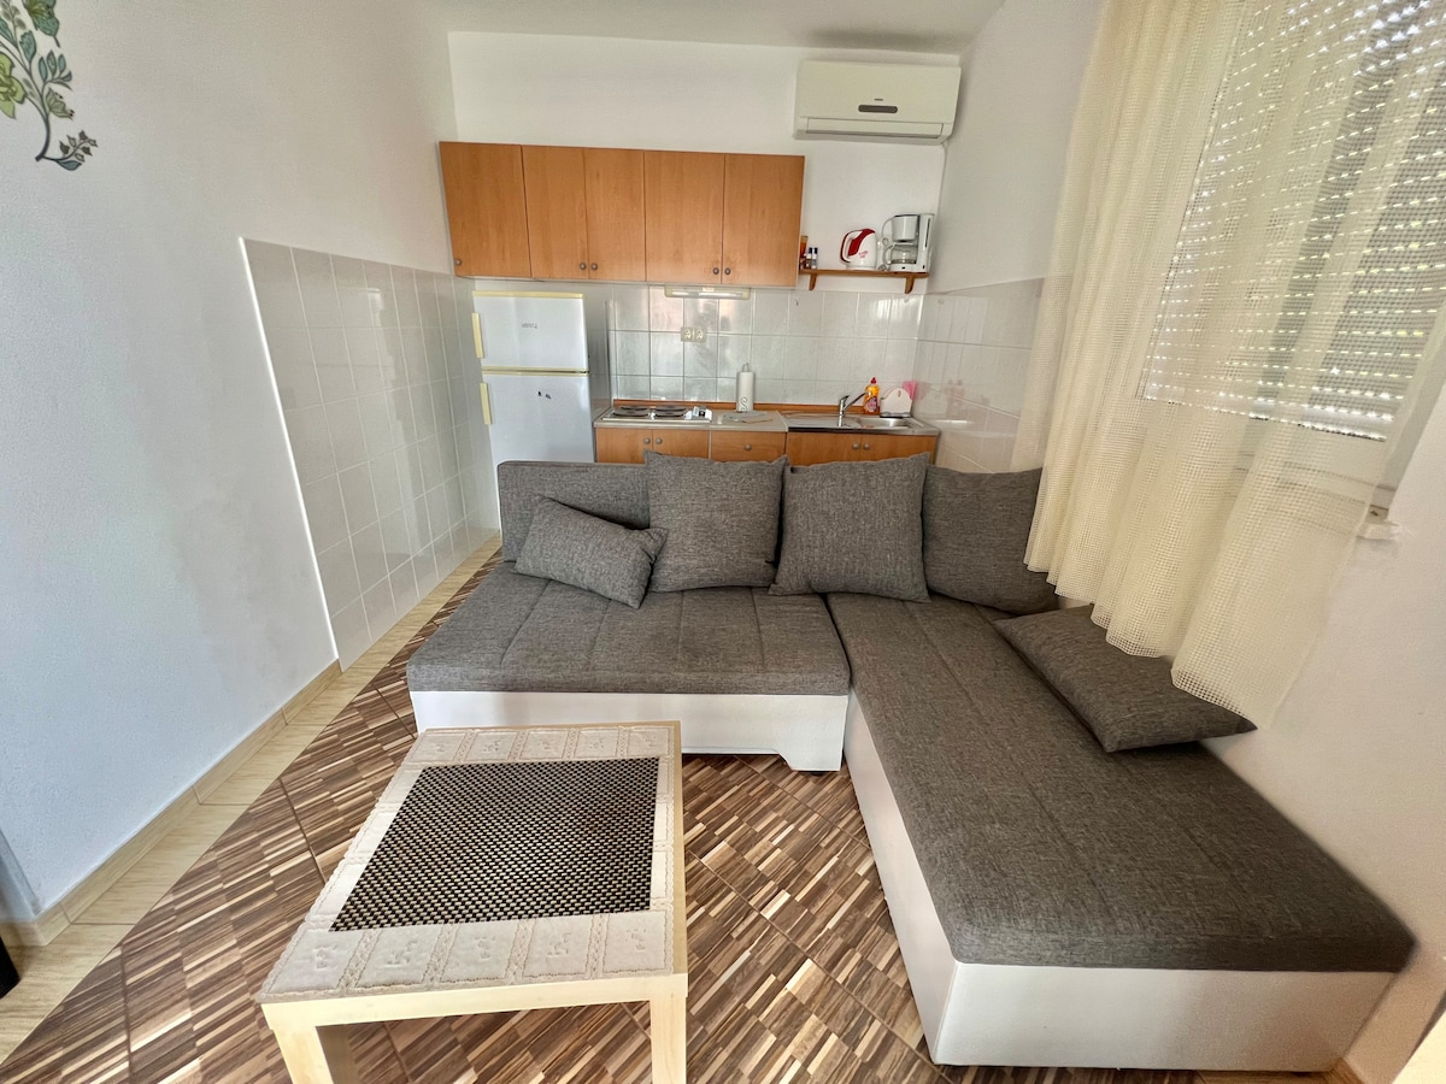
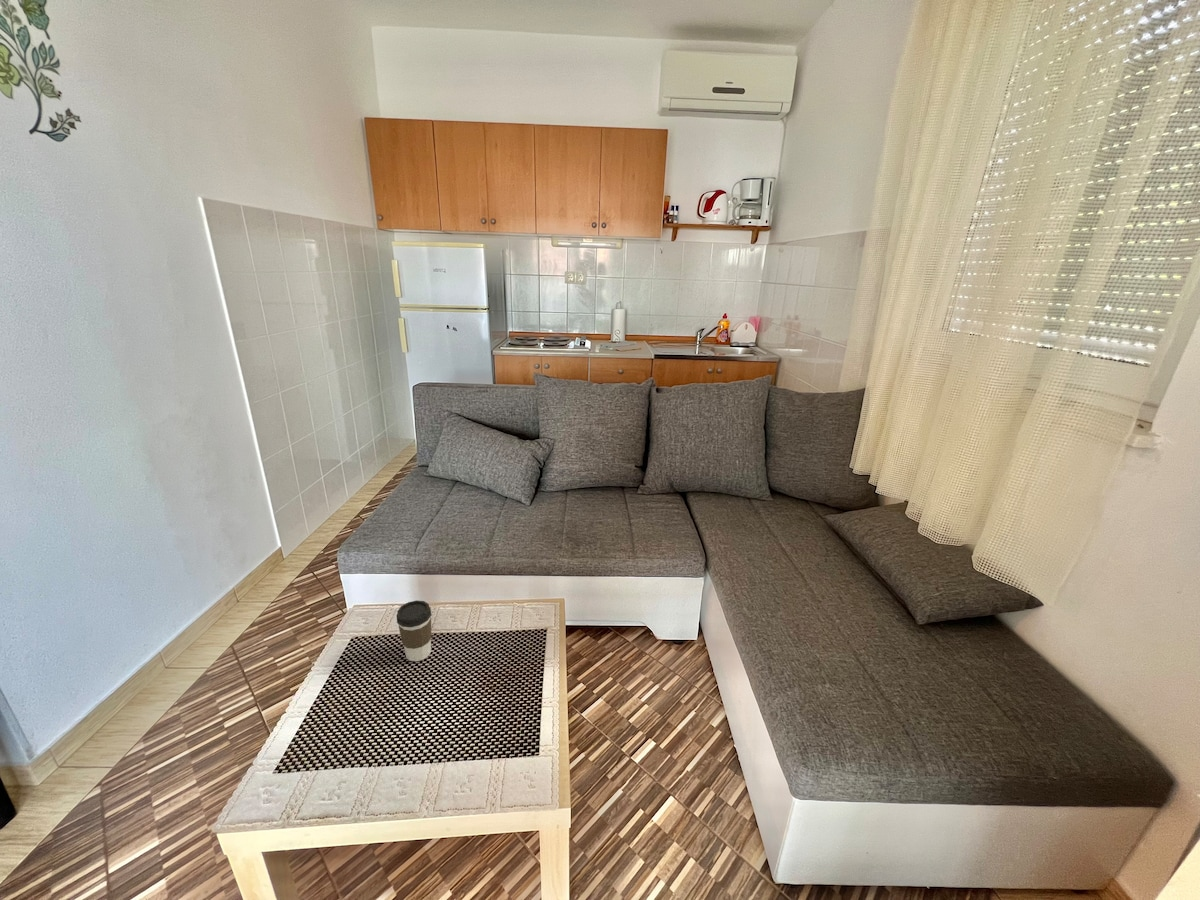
+ coffee cup [396,599,433,662]
